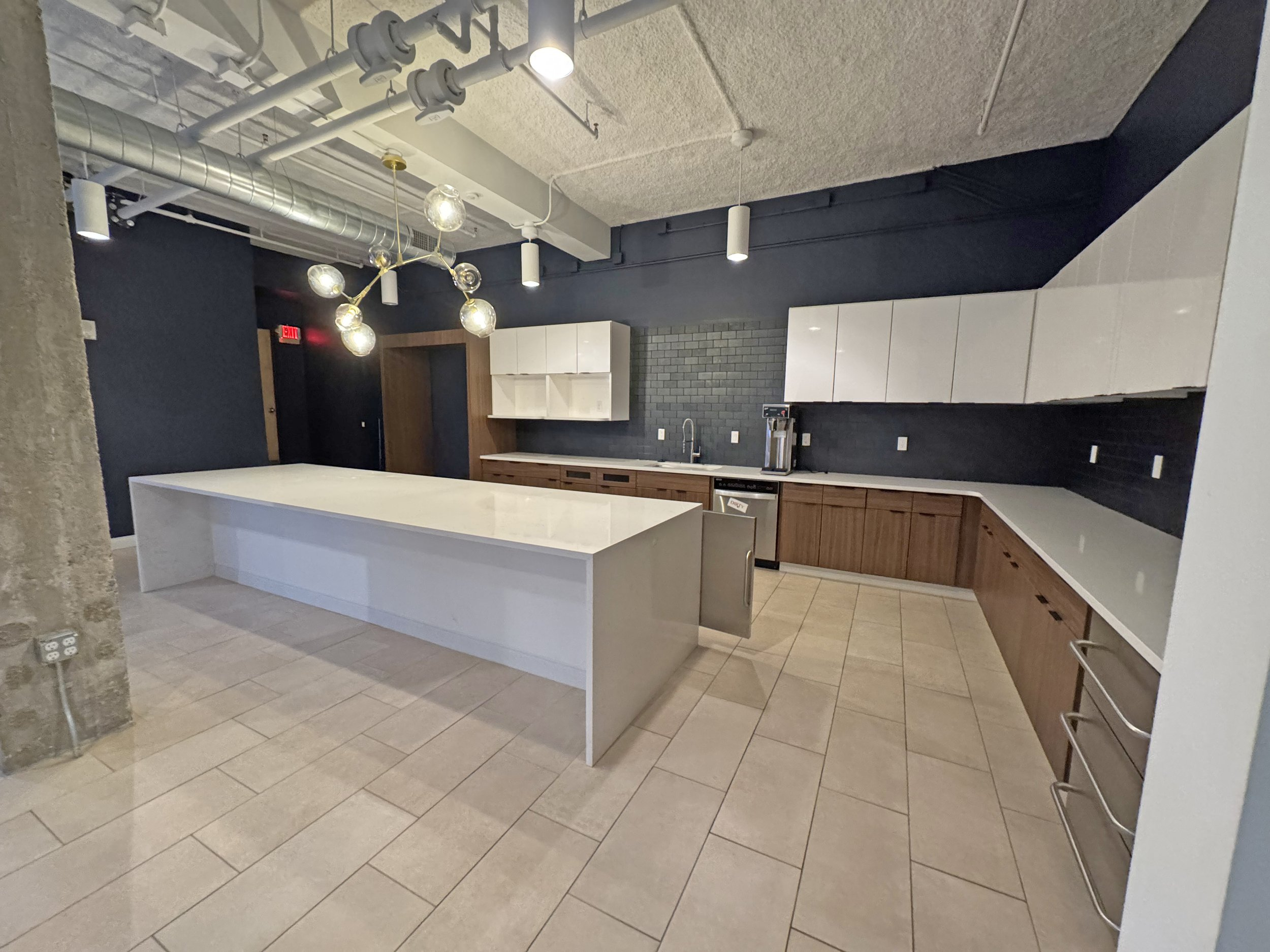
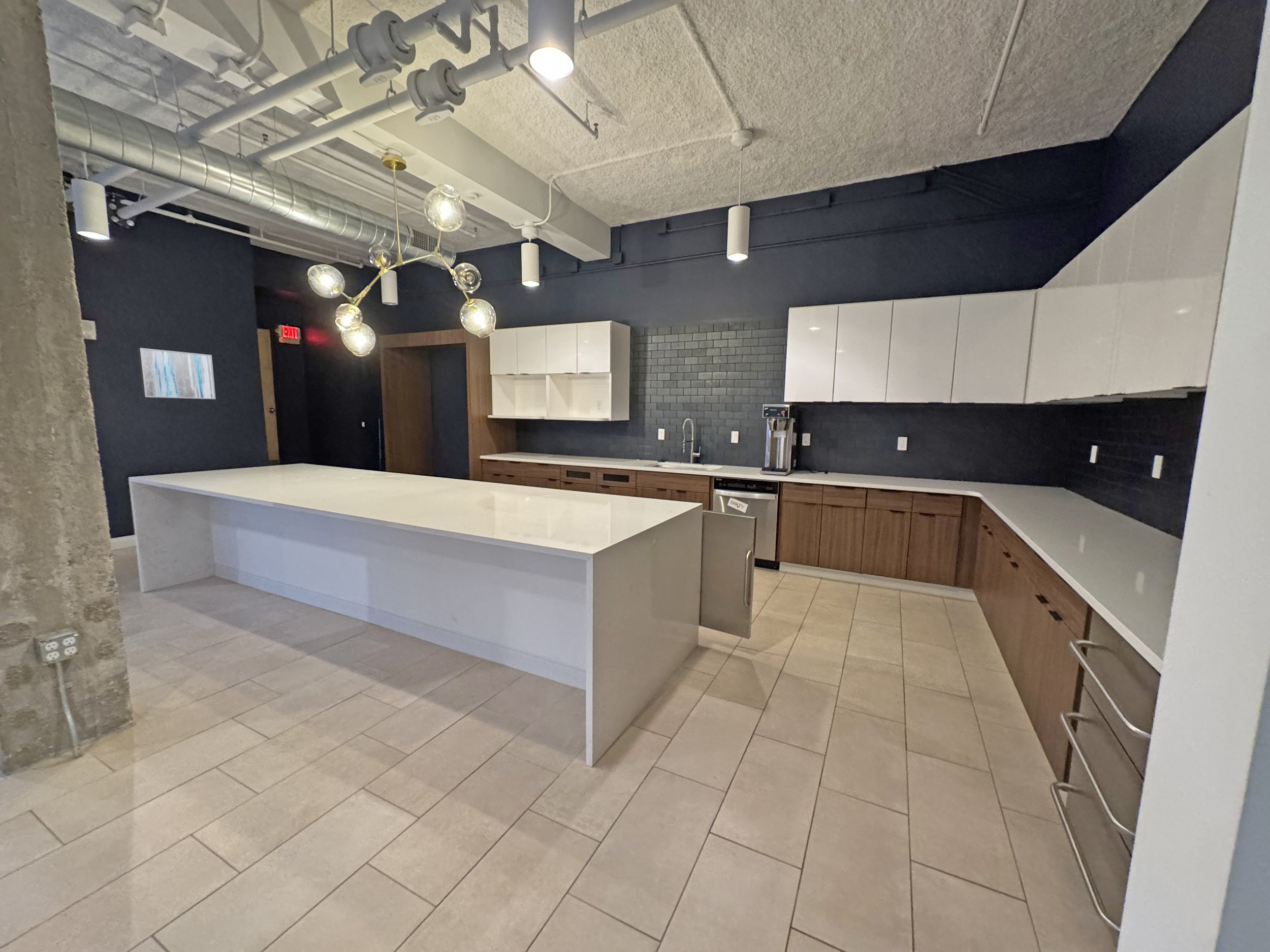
+ wall art [138,347,216,400]
